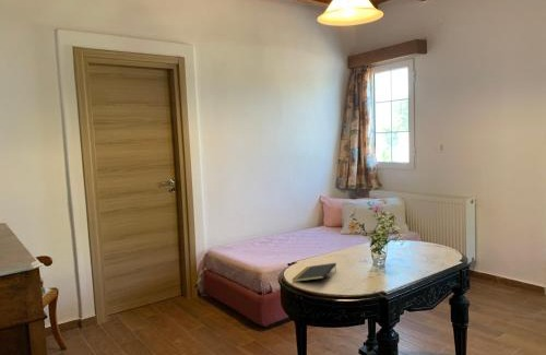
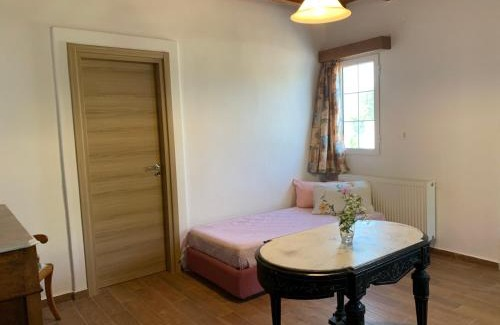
- notepad [292,262,337,283]
